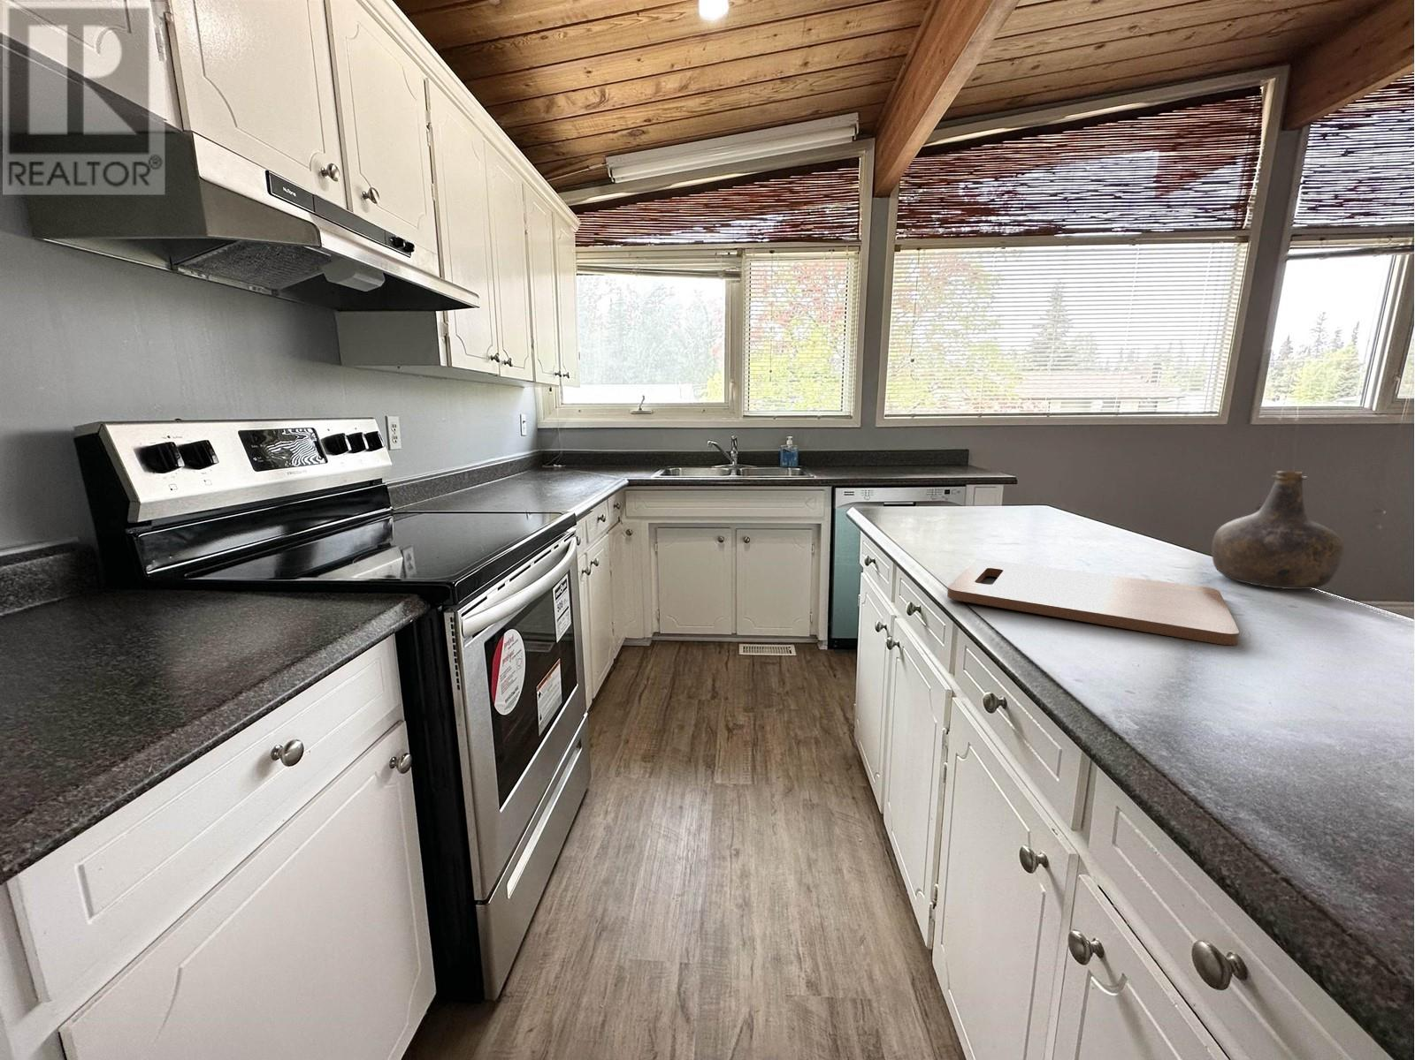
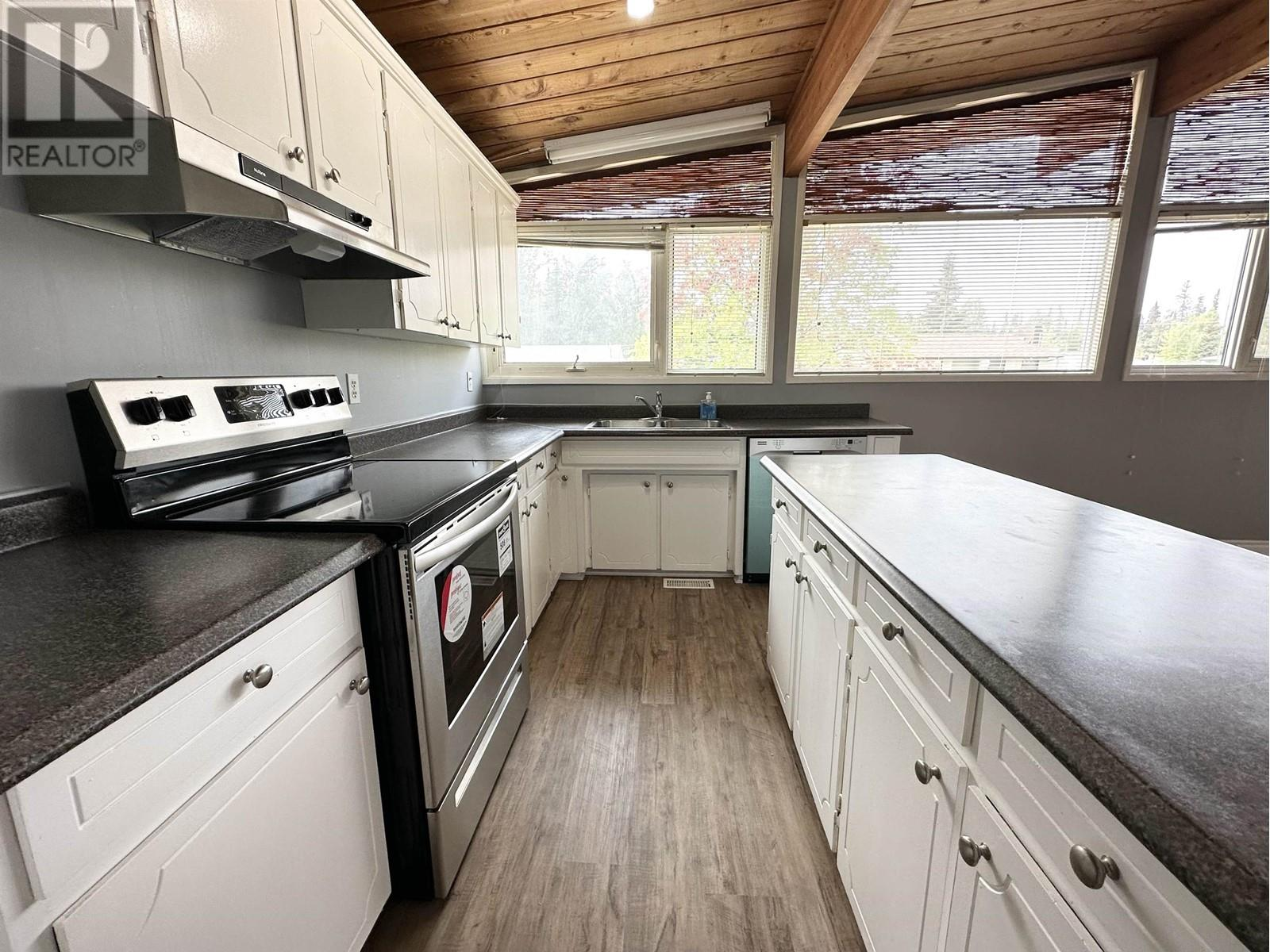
- bottle [1211,470,1345,590]
- cutting board [946,558,1240,647]
